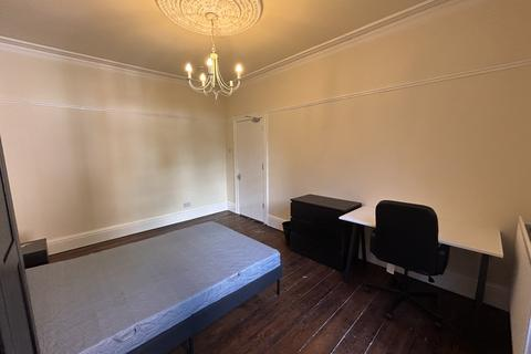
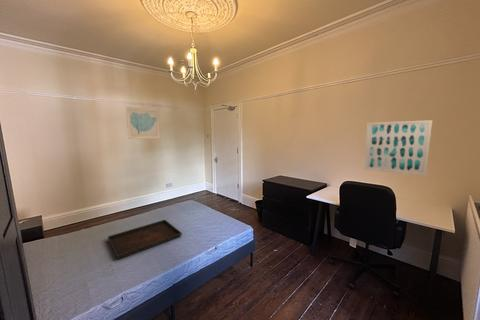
+ serving tray [107,219,183,260]
+ wall art [363,119,433,177]
+ wall art [125,106,161,140]
